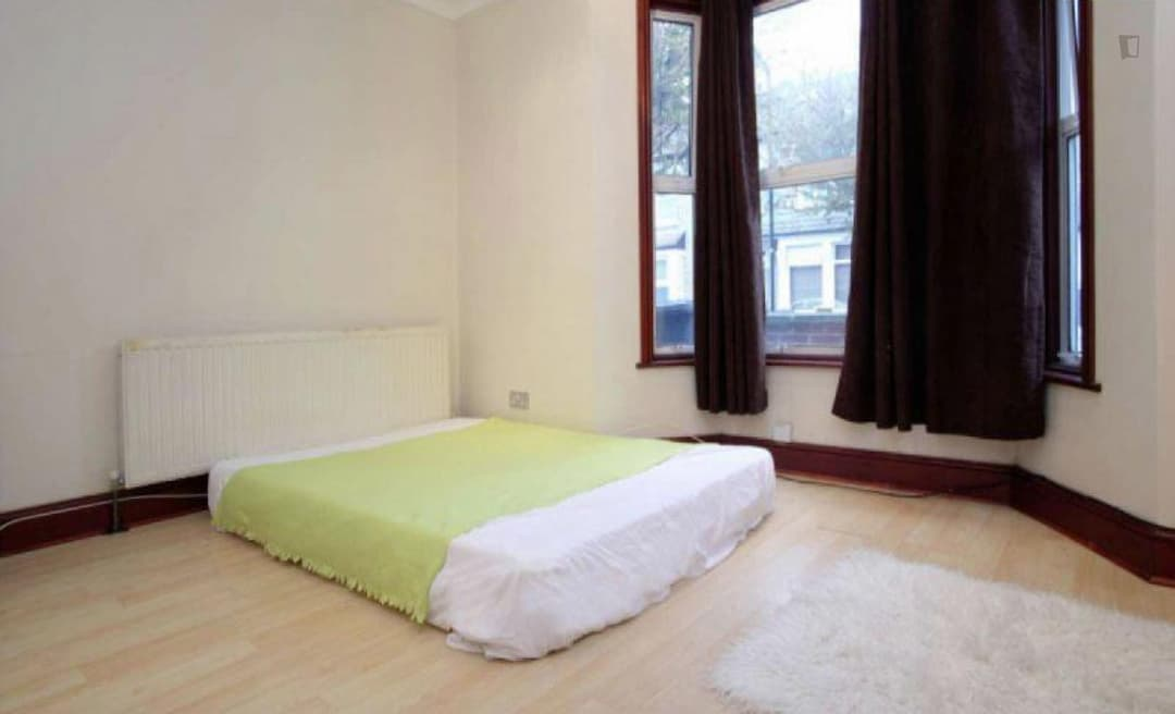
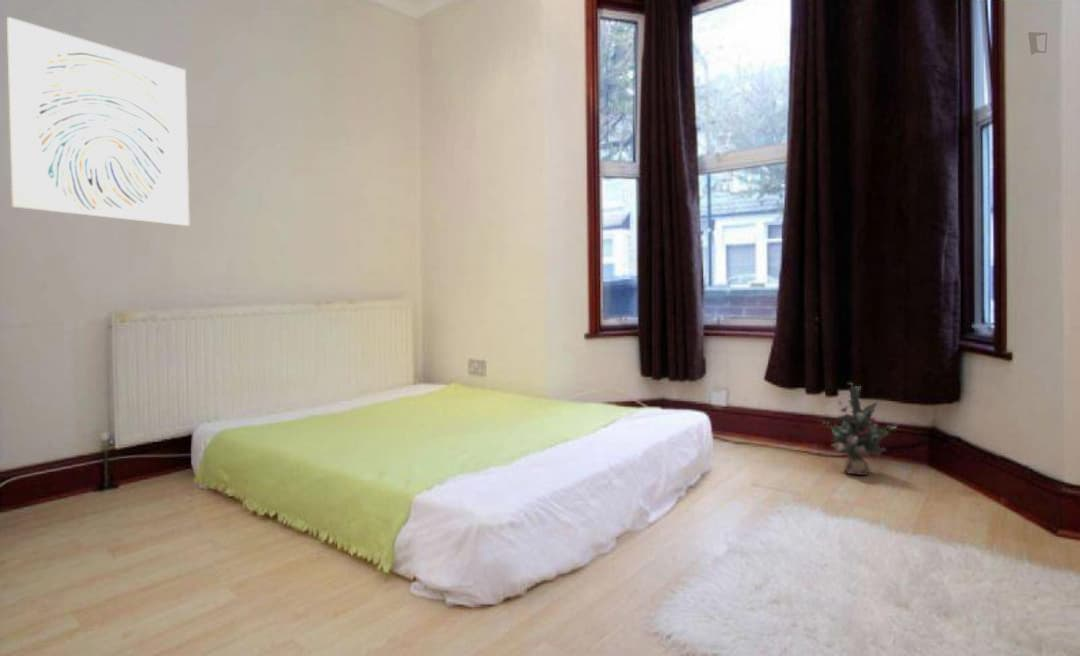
+ decorative plant [822,382,898,476]
+ wall art [6,16,190,227]
